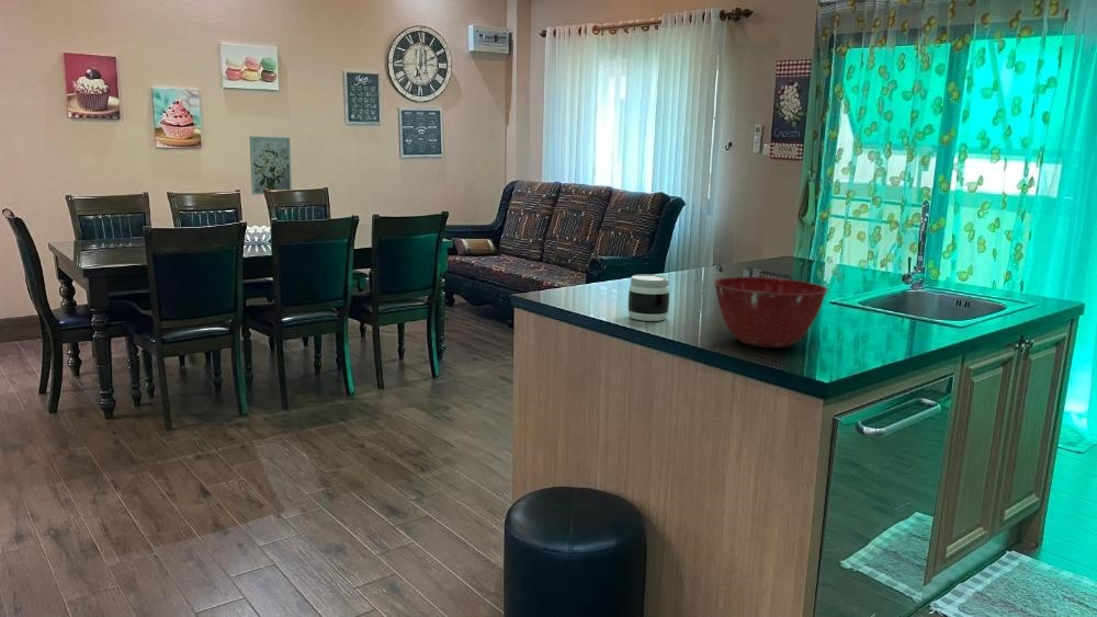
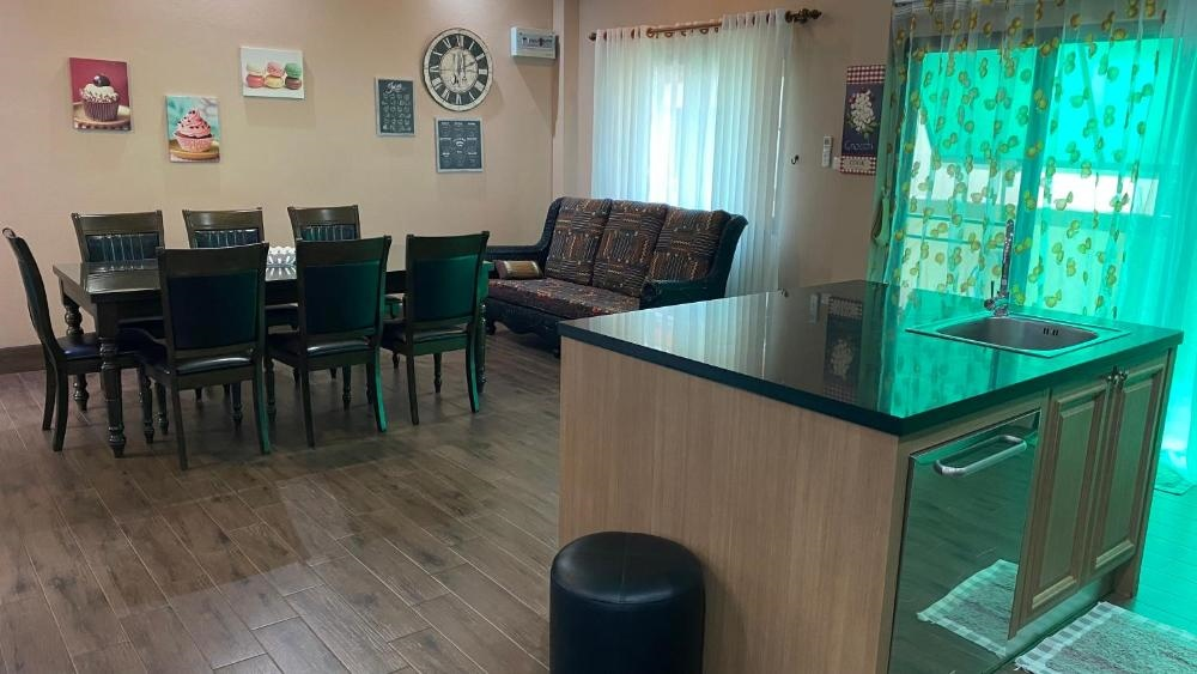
- wall art [248,135,293,196]
- mixing bowl [713,276,828,349]
- jar [627,273,670,322]
